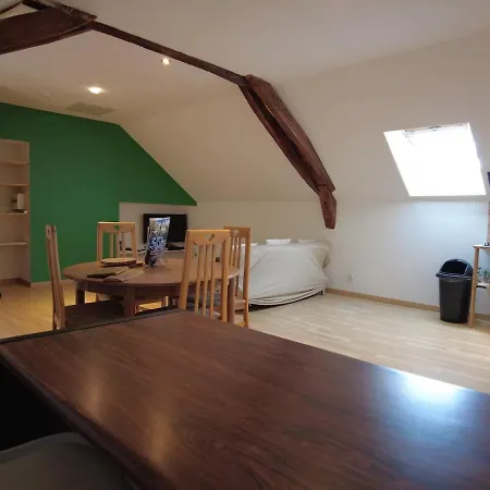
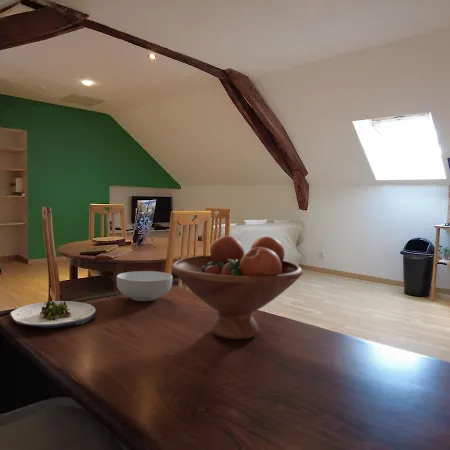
+ salad plate [9,299,97,329]
+ fruit bowl [170,235,304,340]
+ cereal bowl [116,270,174,302]
